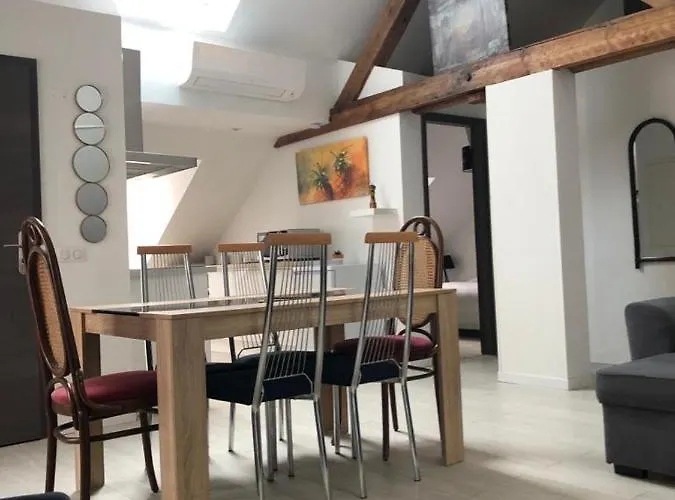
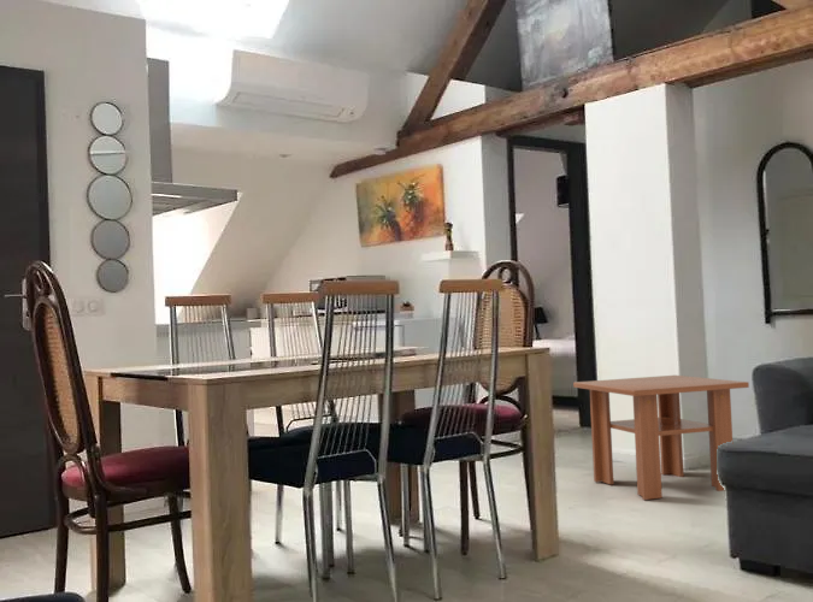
+ coffee table [572,374,750,501]
